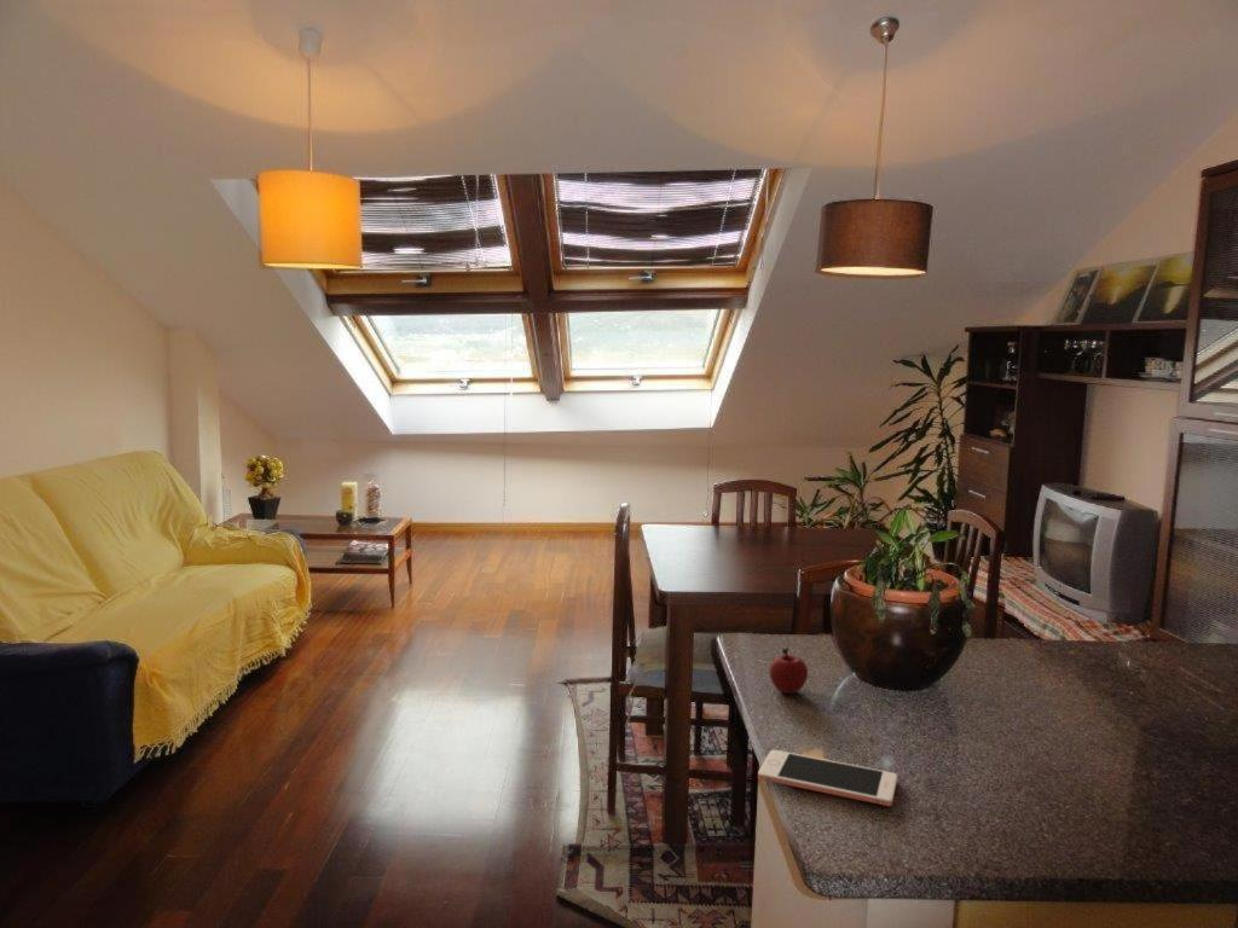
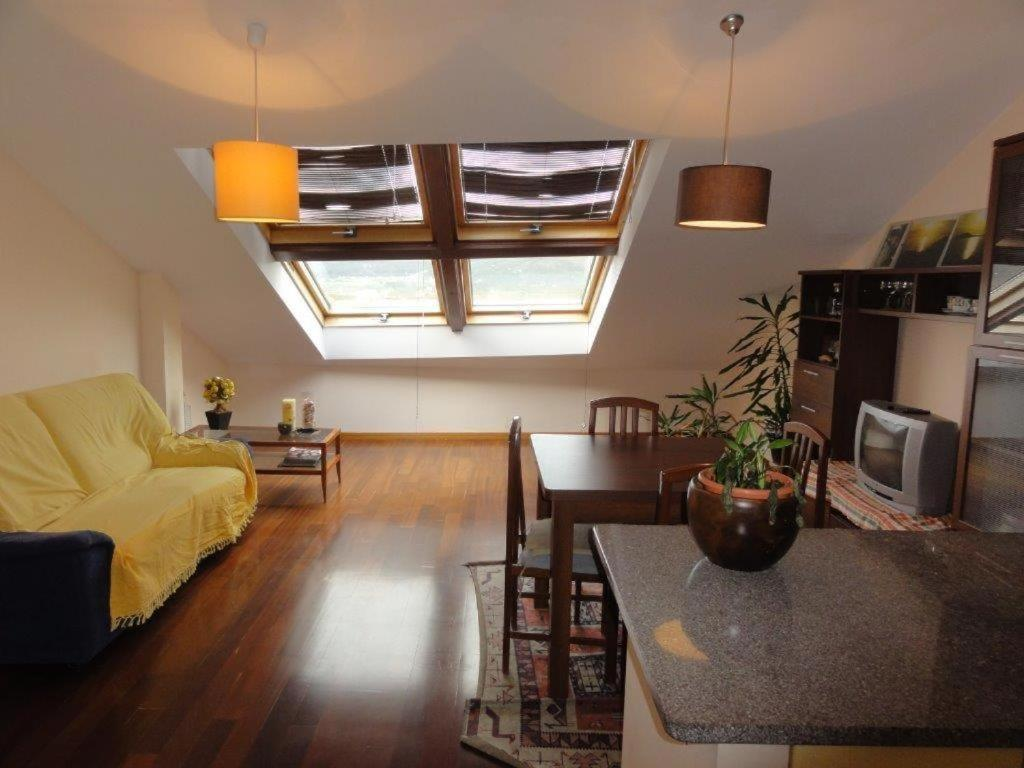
- cell phone [757,749,898,807]
- apple [769,645,809,695]
